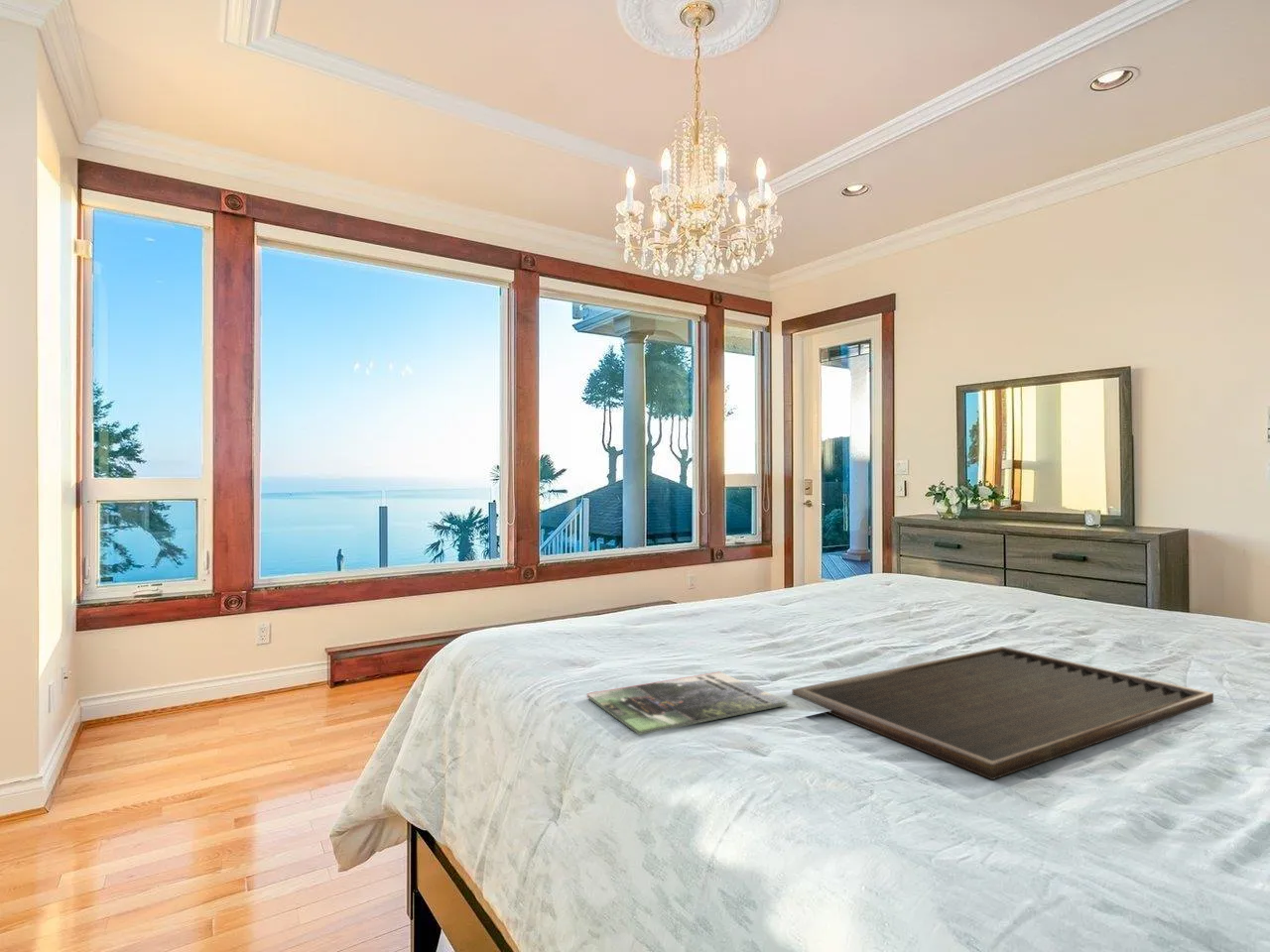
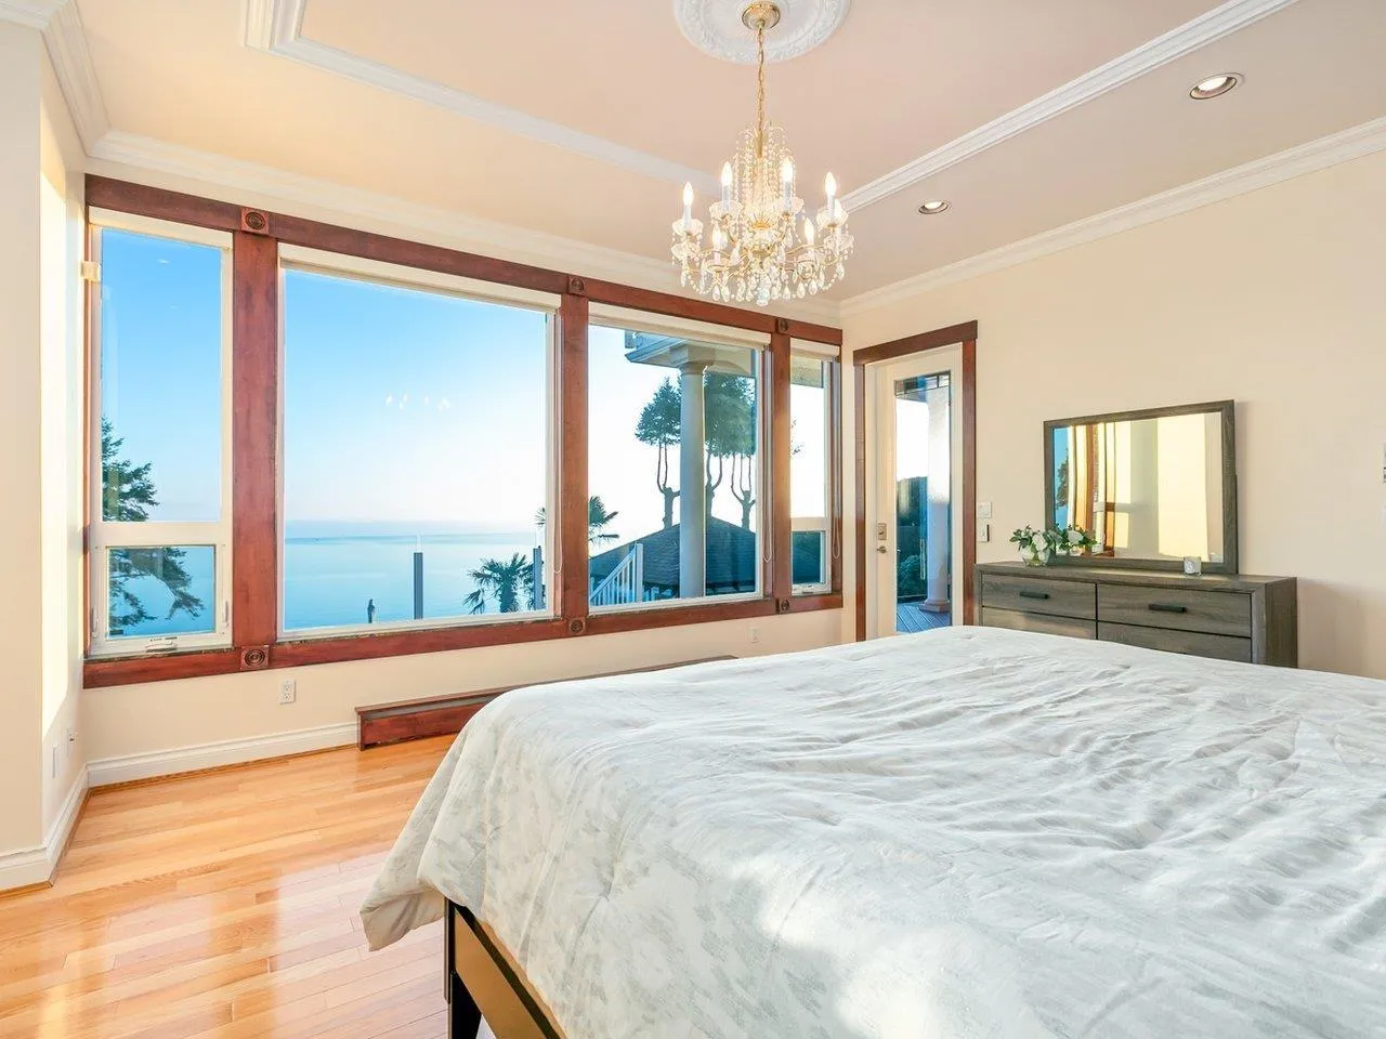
- magazine [586,670,789,736]
- tray [791,646,1214,780]
